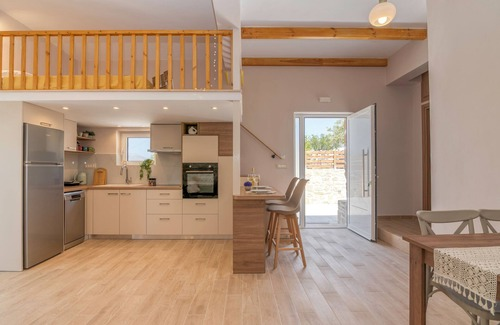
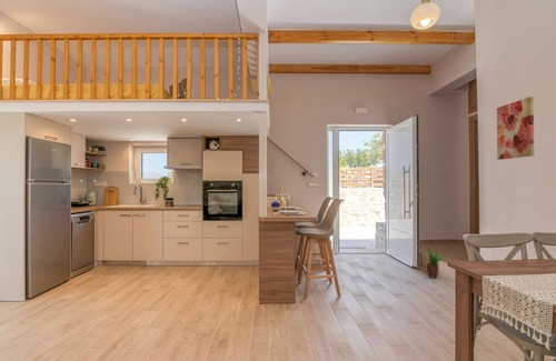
+ potted plant [419,247,447,279]
+ wall art [496,96,535,161]
